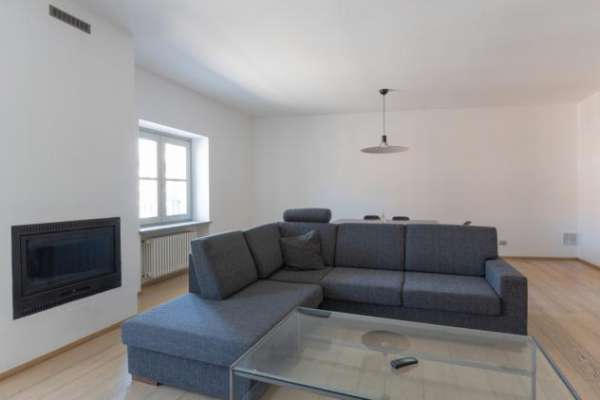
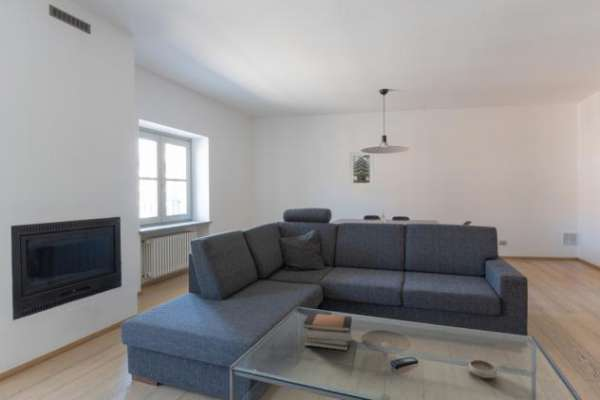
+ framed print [348,151,375,188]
+ bowl [468,359,498,379]
+ book stack [302,312,353,352]
